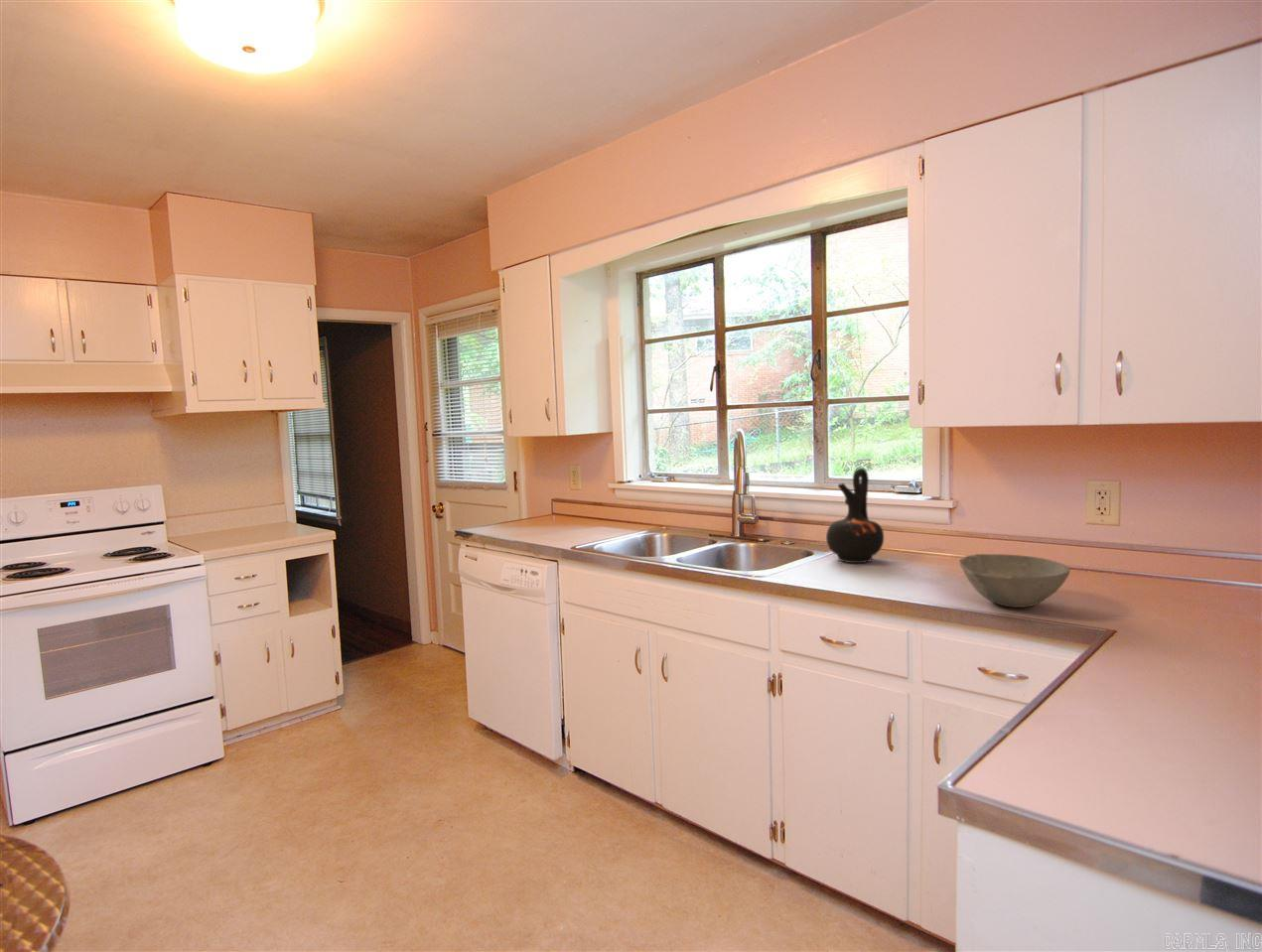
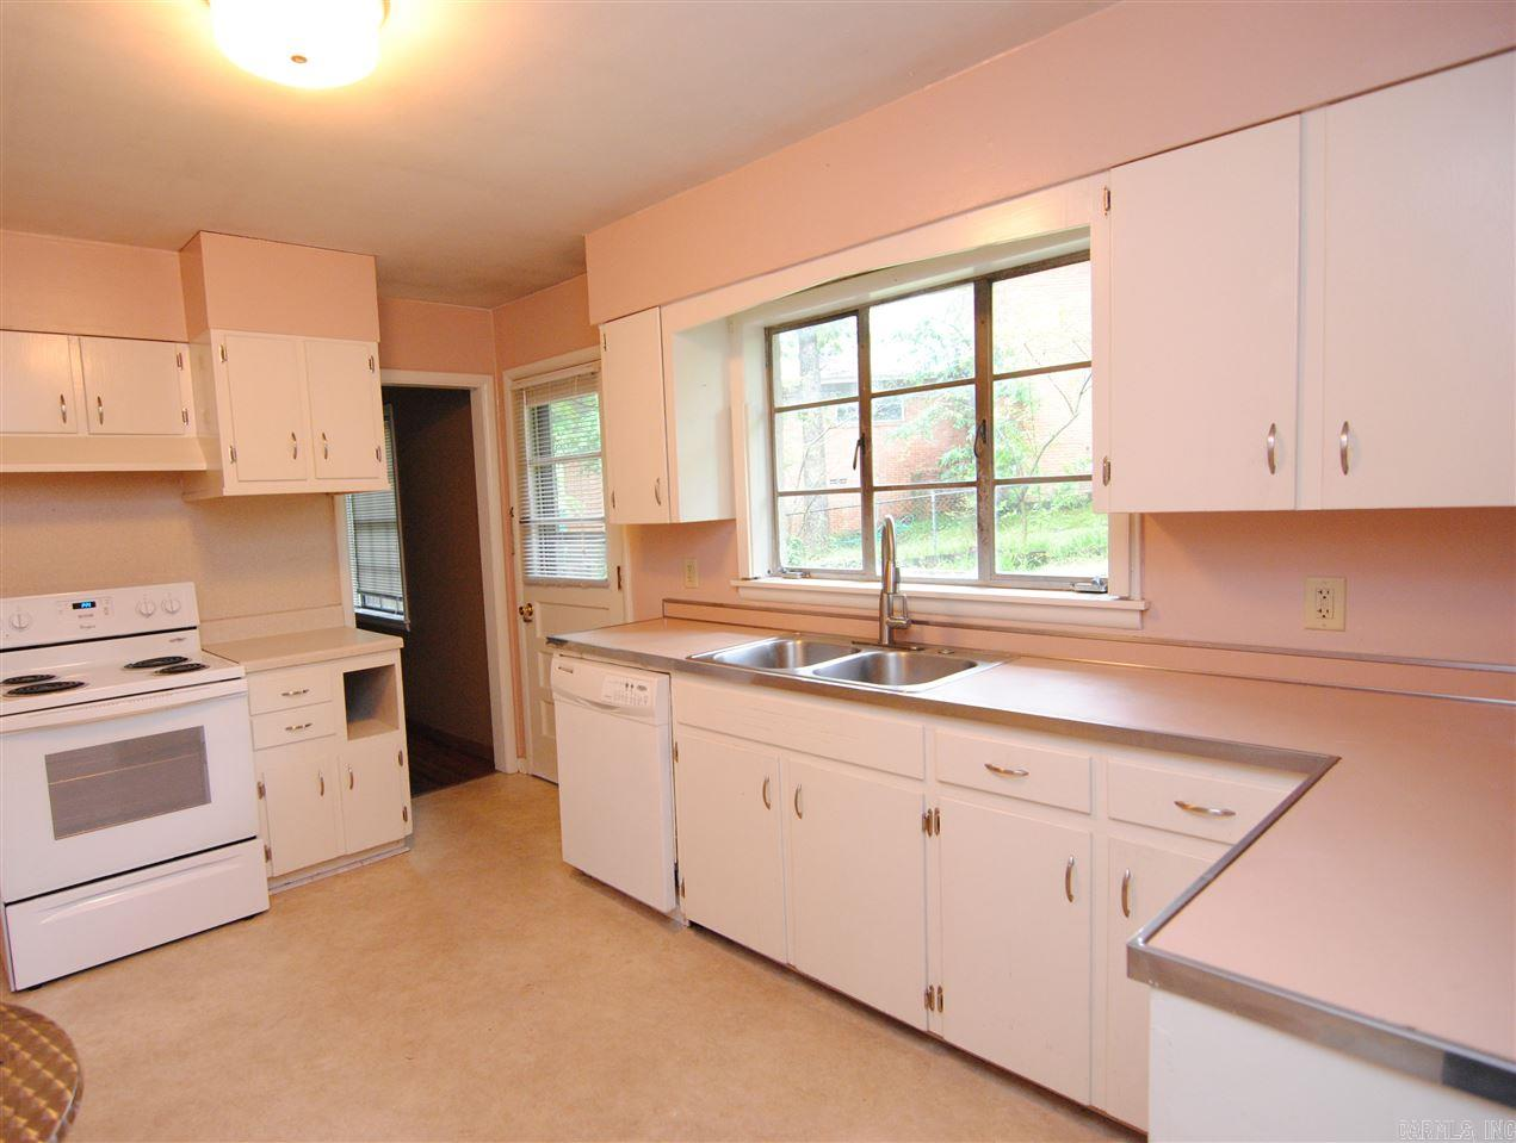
- ceramic jug [825,468,885,564]
- bowl [958,553,1071,609]
